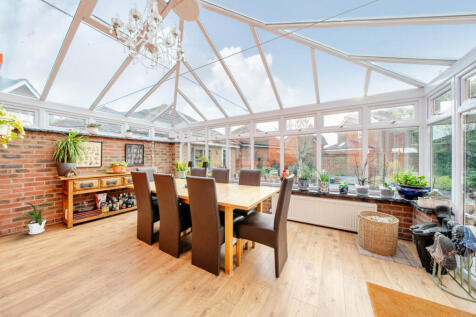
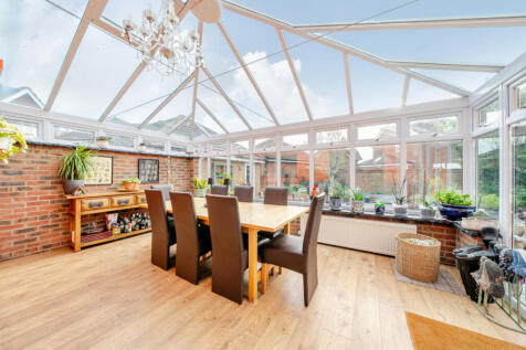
- house plant [16,201,55,235]
